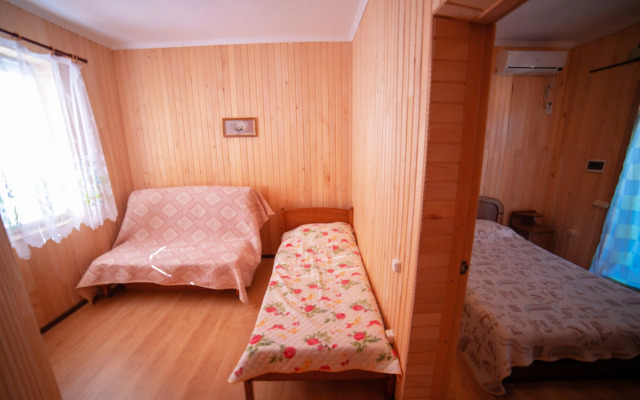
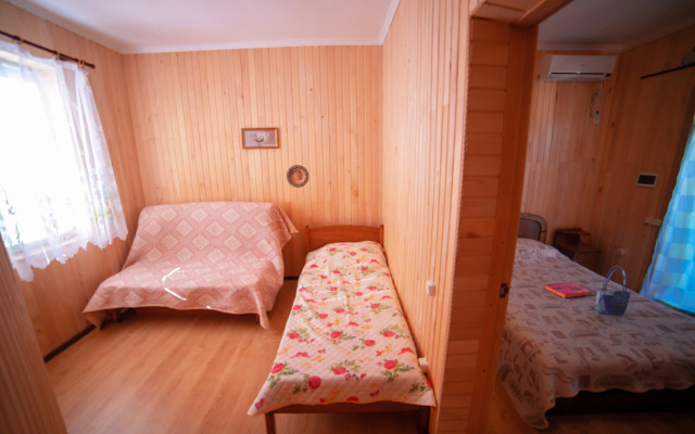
+ decorative plate [286,164,309,189]
+ shopping bag [595,265,632,317]
+ hardback book [543,280,591,299]
